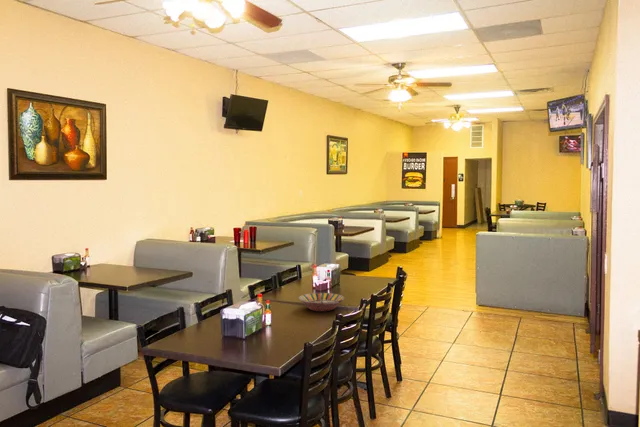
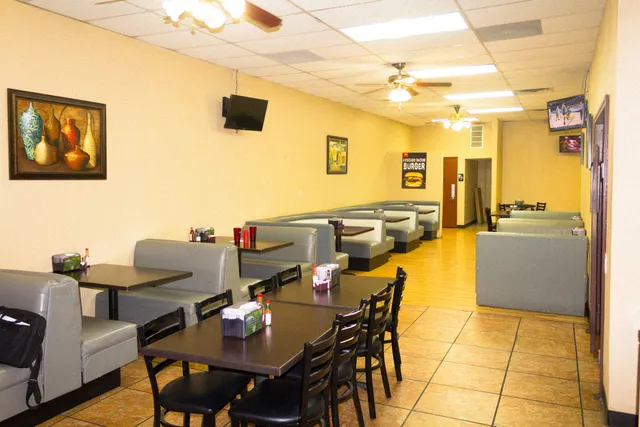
- serving bowl [298,292,345,312]
